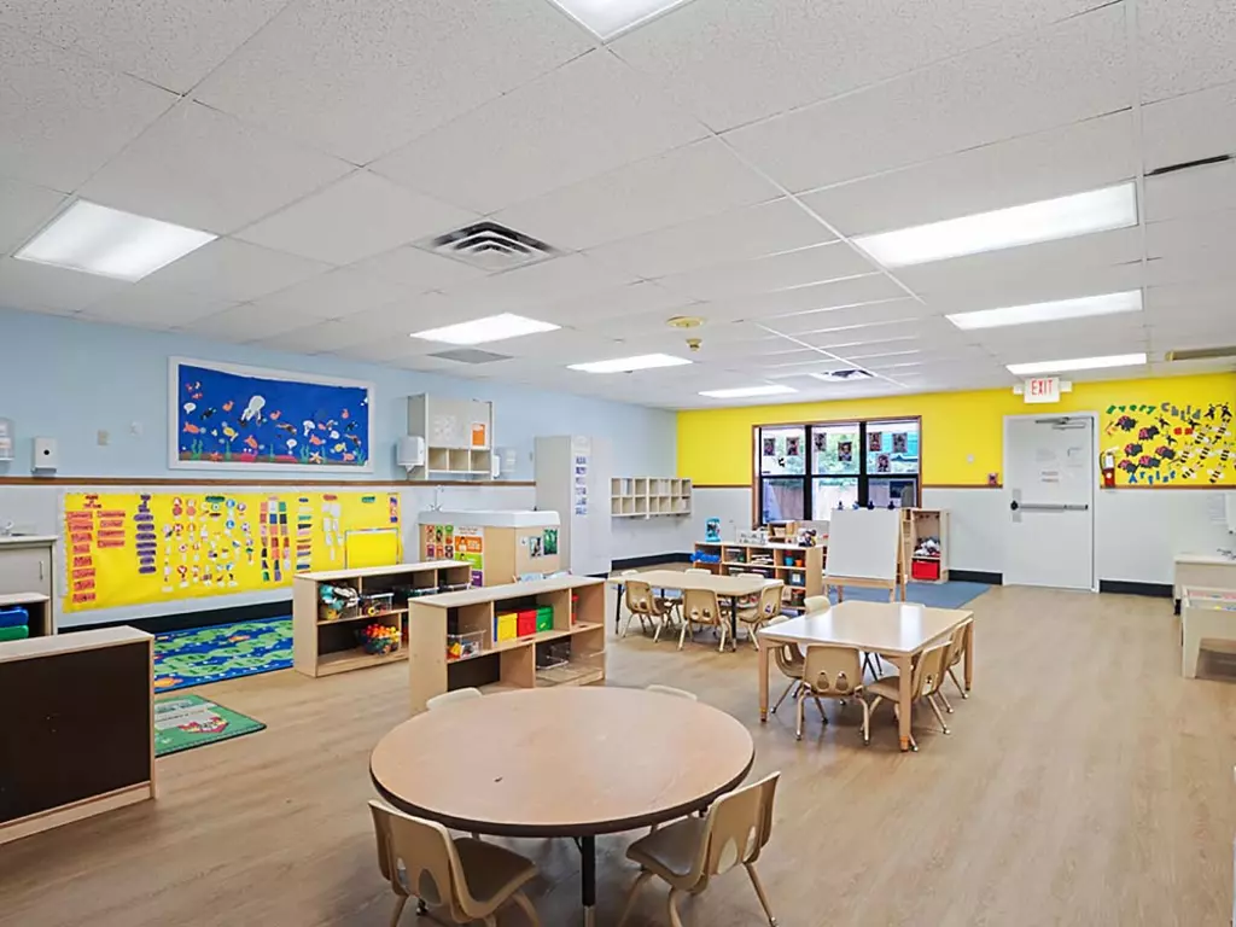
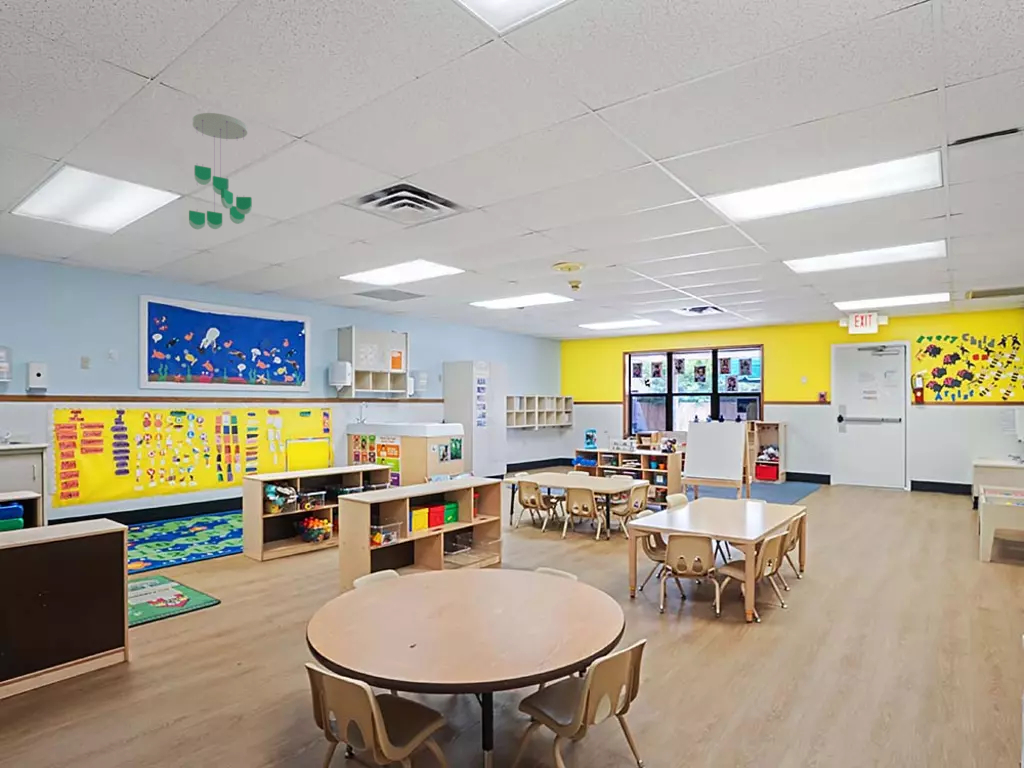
+ ceiling mobile [188,112,253,230]
